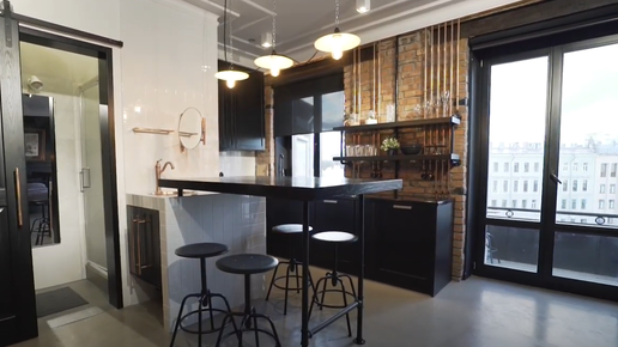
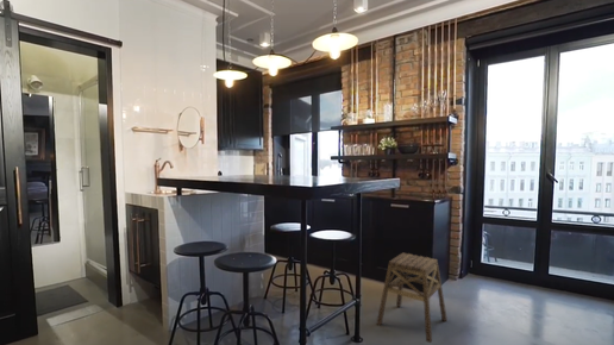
+ stool [376,252,449,344]
